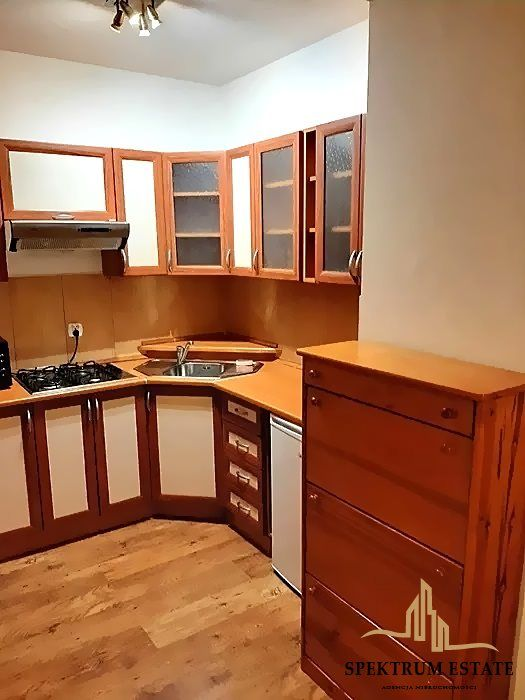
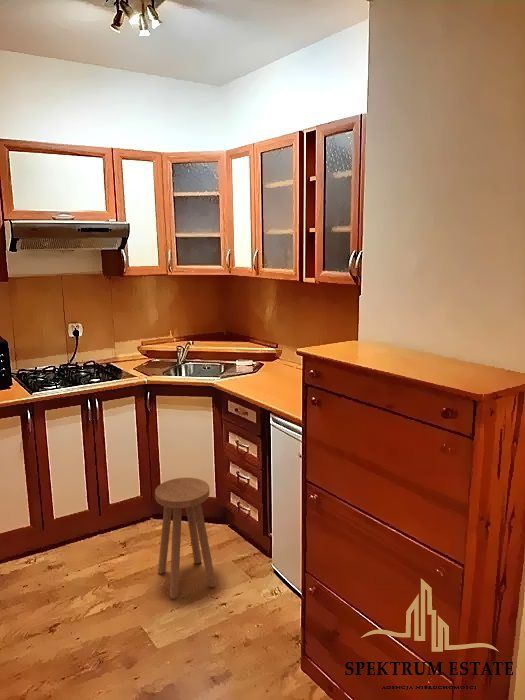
+ stool [154,477,217,600]
